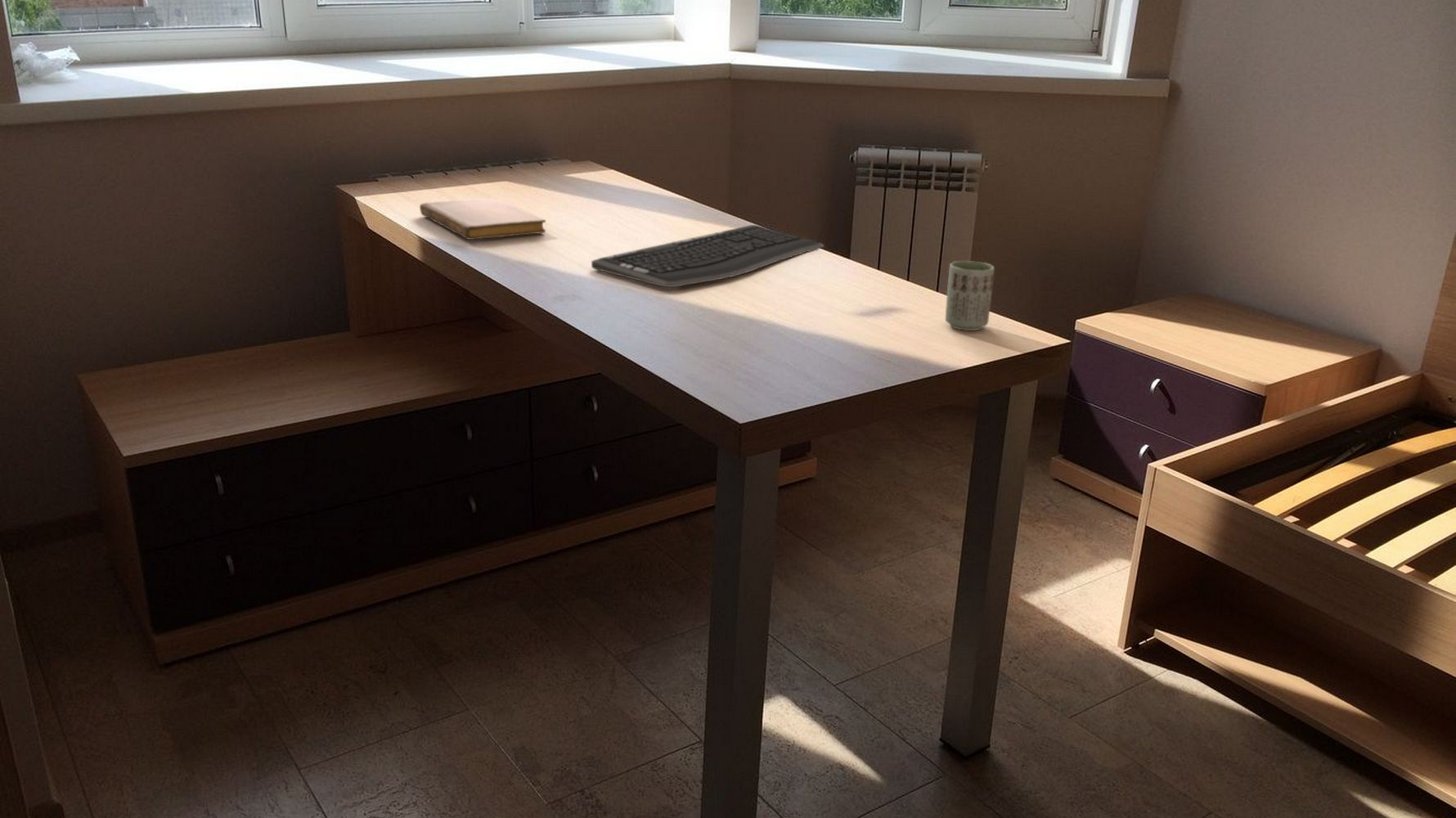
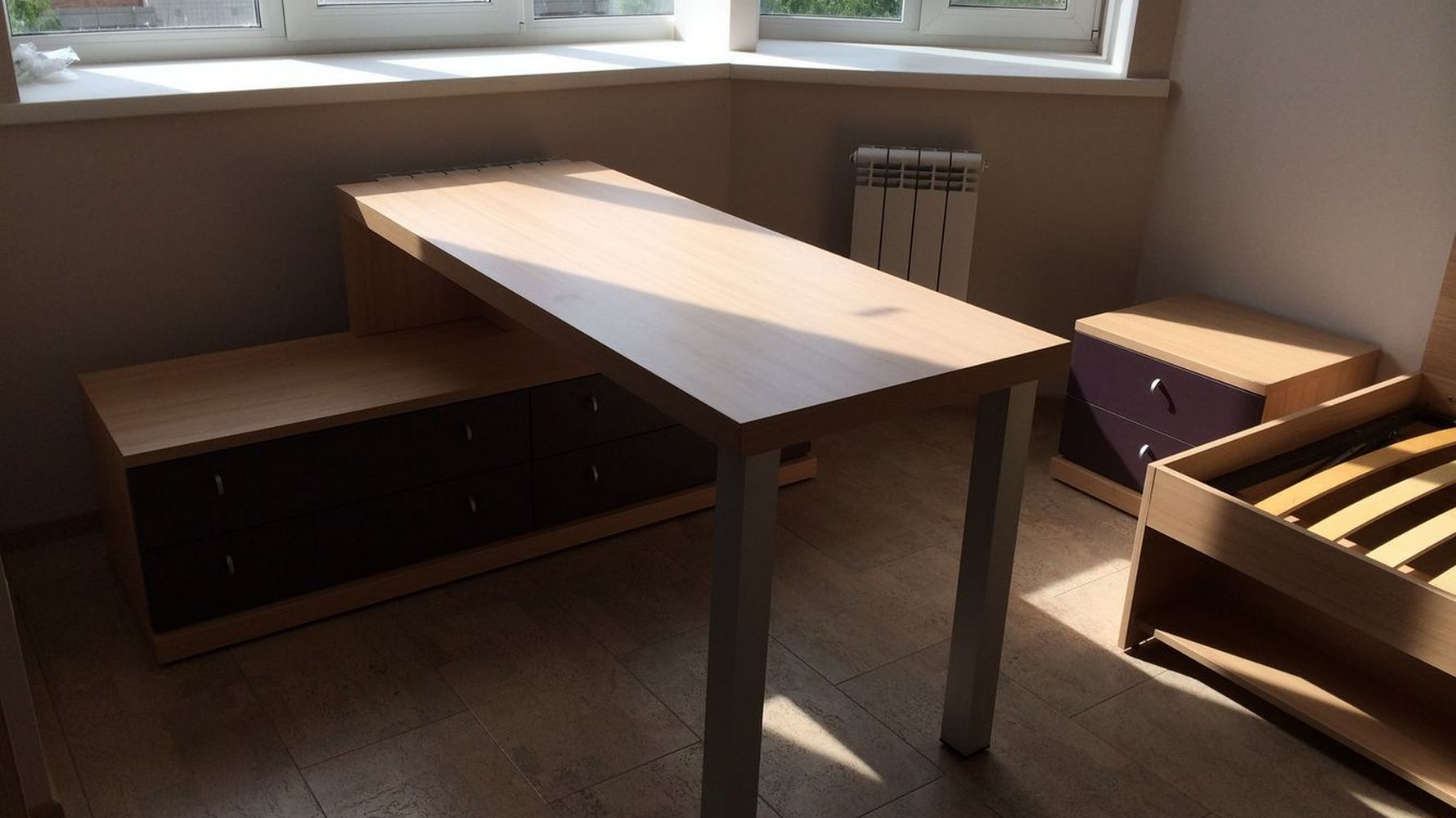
- notebook [419,197,546,240]
- keyboard [591,224,825,288]
- cup [945,260,995,331]
